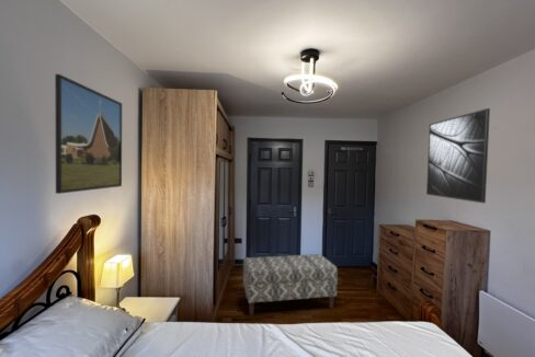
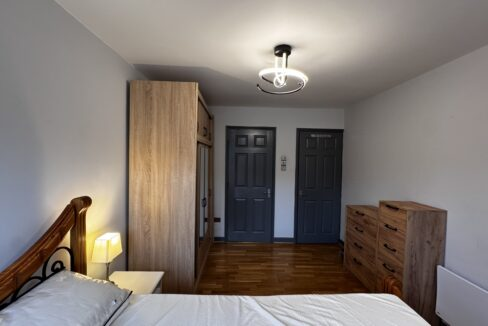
- bench [242,253,339,316]
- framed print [54,73,123,195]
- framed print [425,107,491,204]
